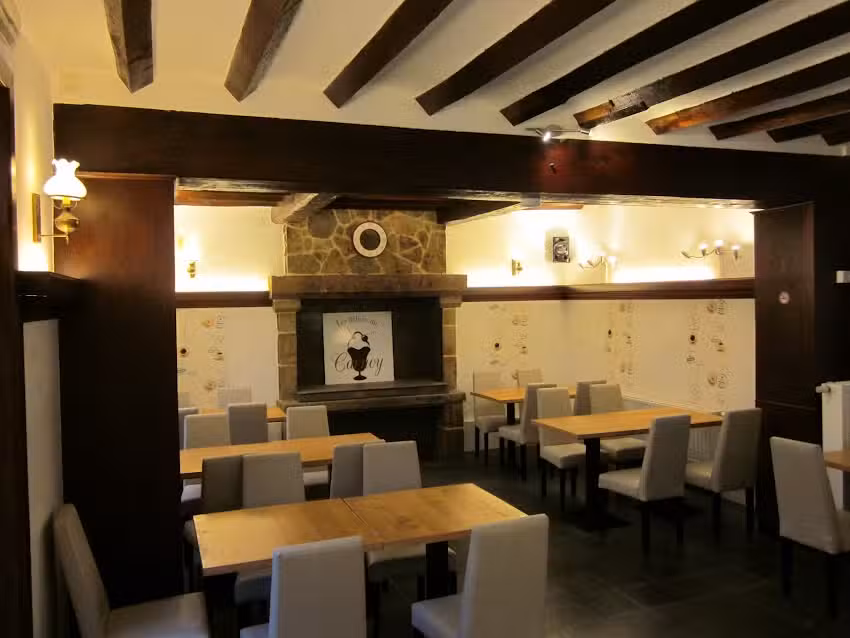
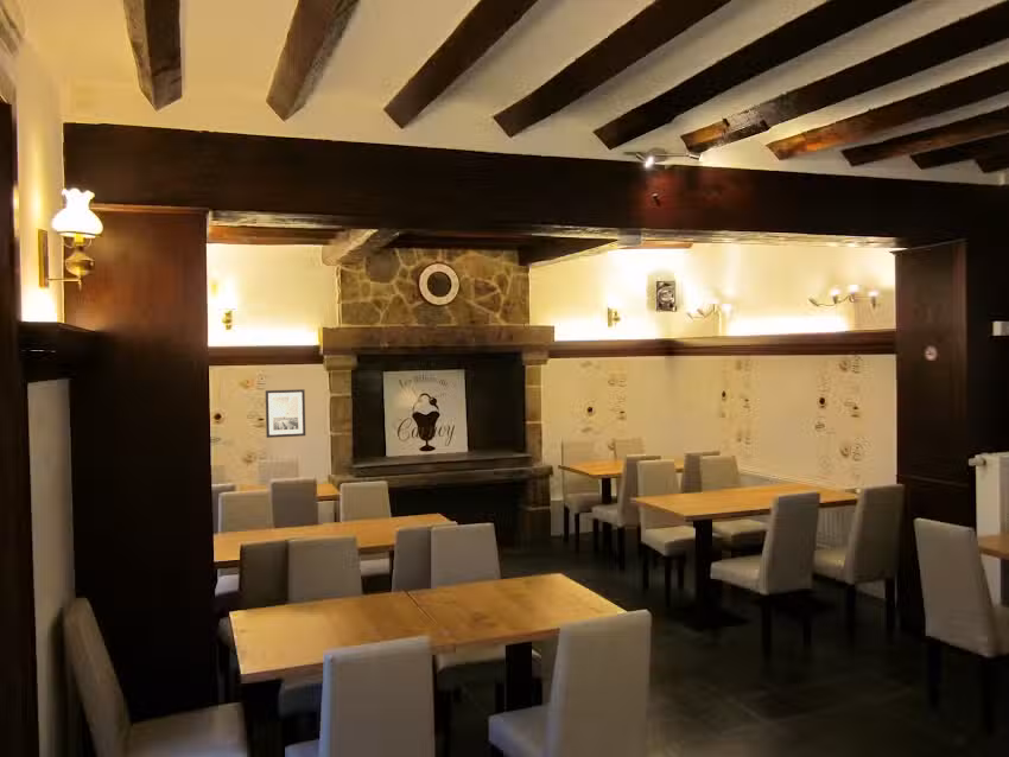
+ wall art [265,388,306,439]
